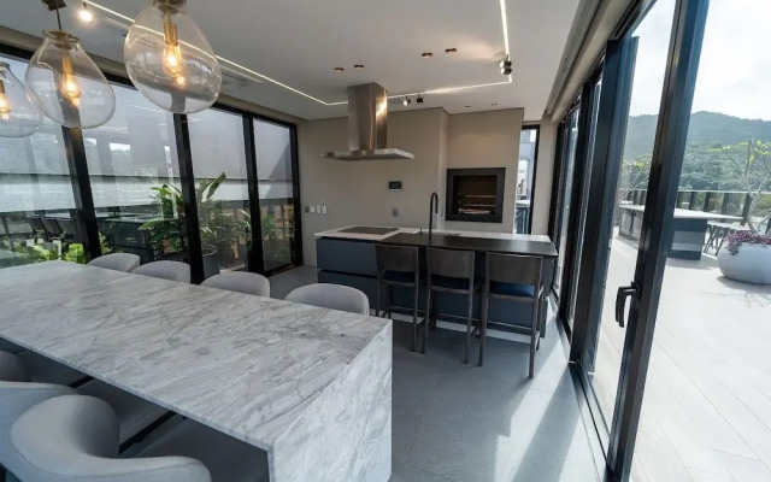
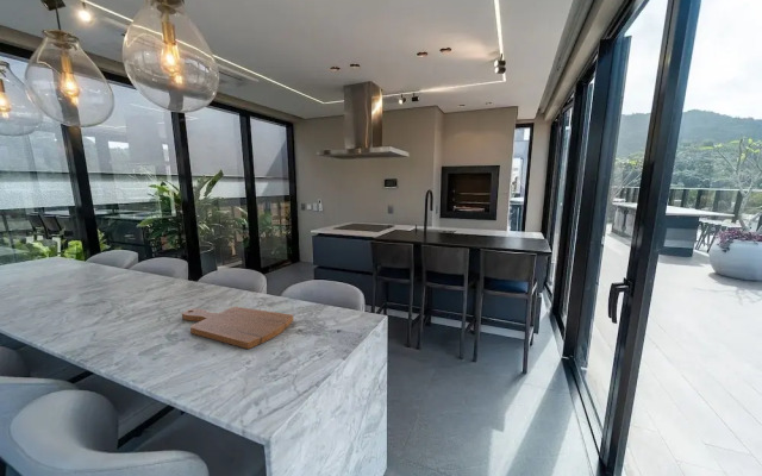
+ cutting board [181,306,294,350]
